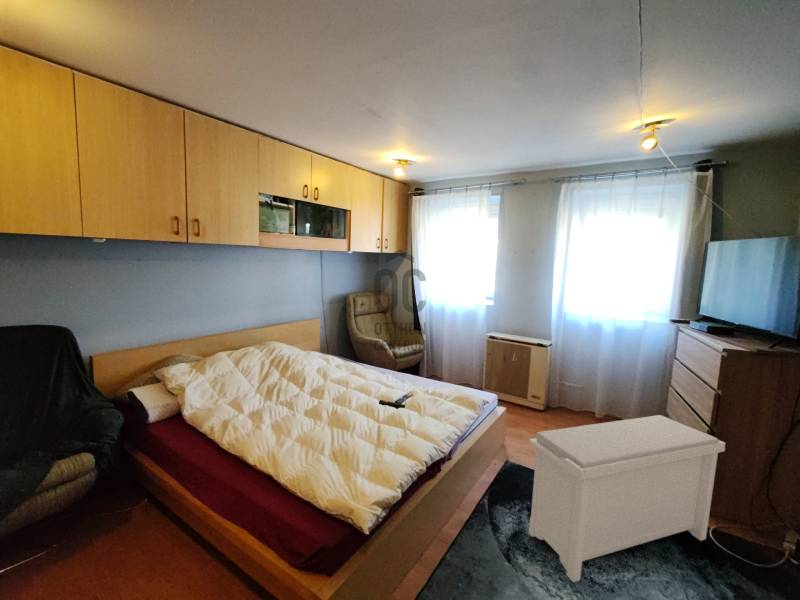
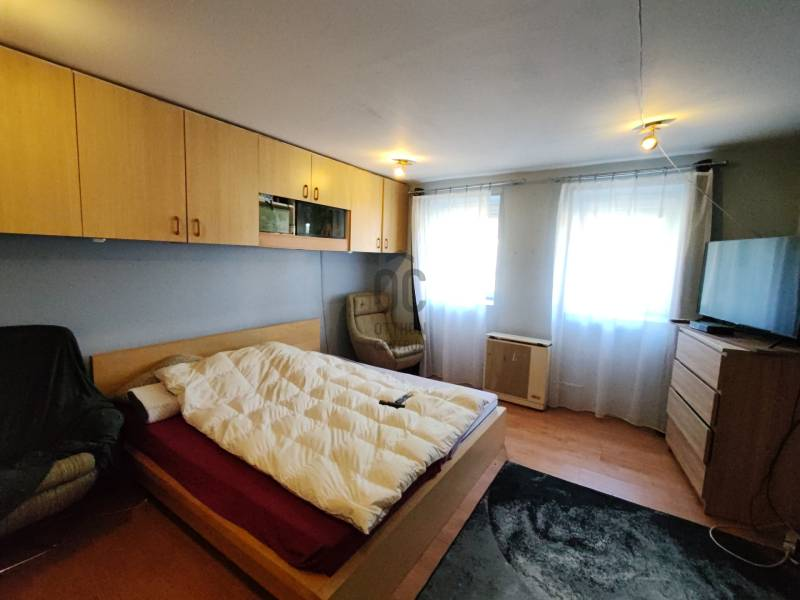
- bench [528,414,726,583]
